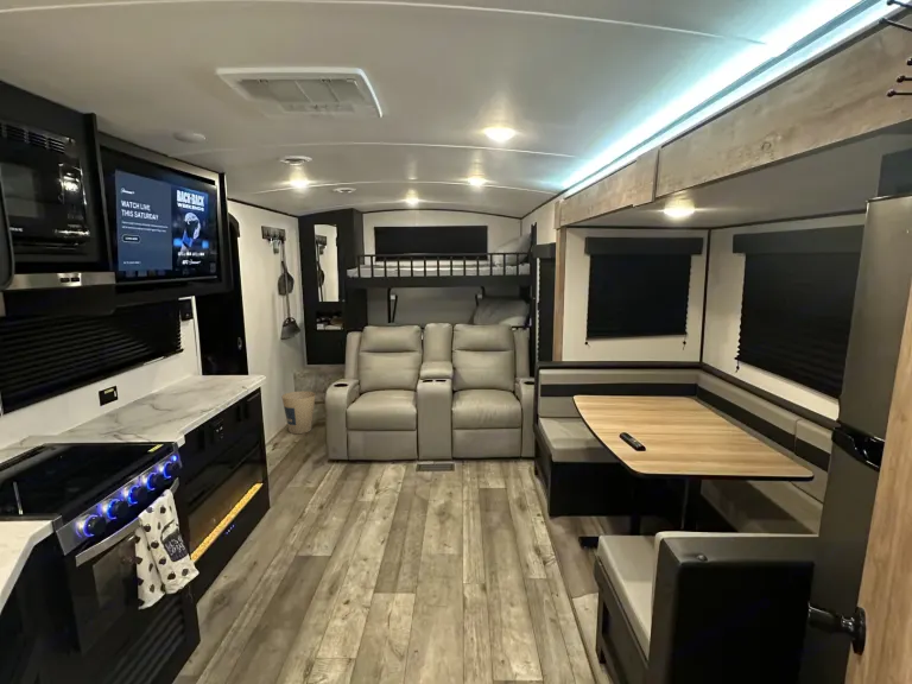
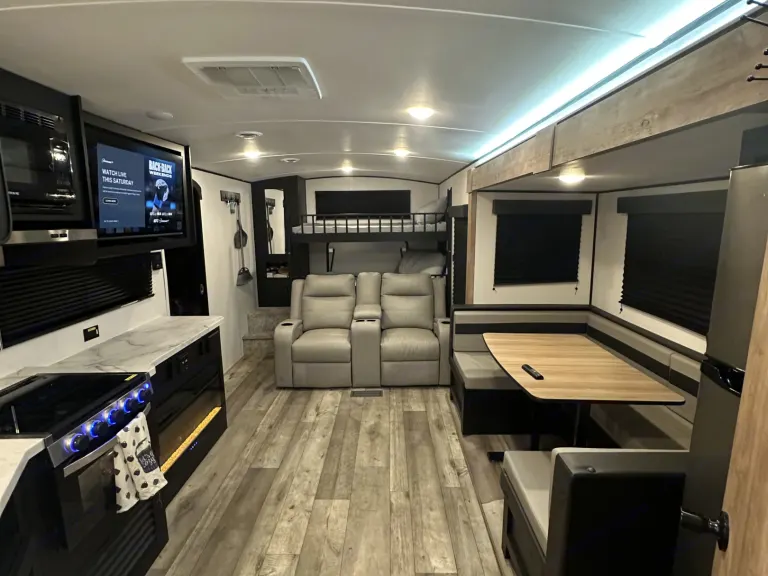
- trash can [280,391,317,435]
